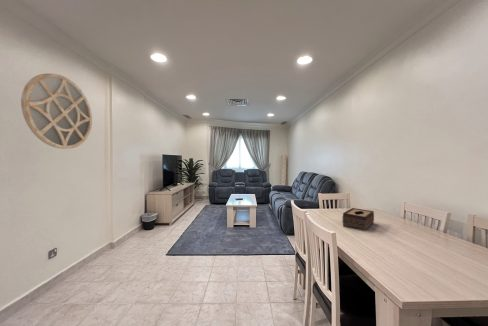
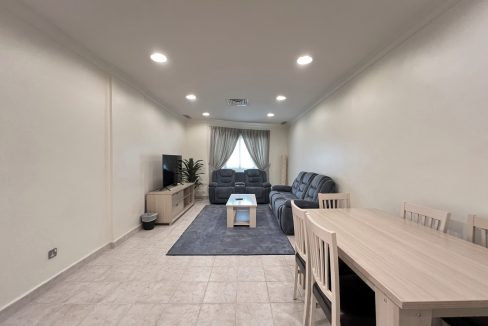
- home mirror [20,73,93,150]
- tissue box [341,207,375,232]
